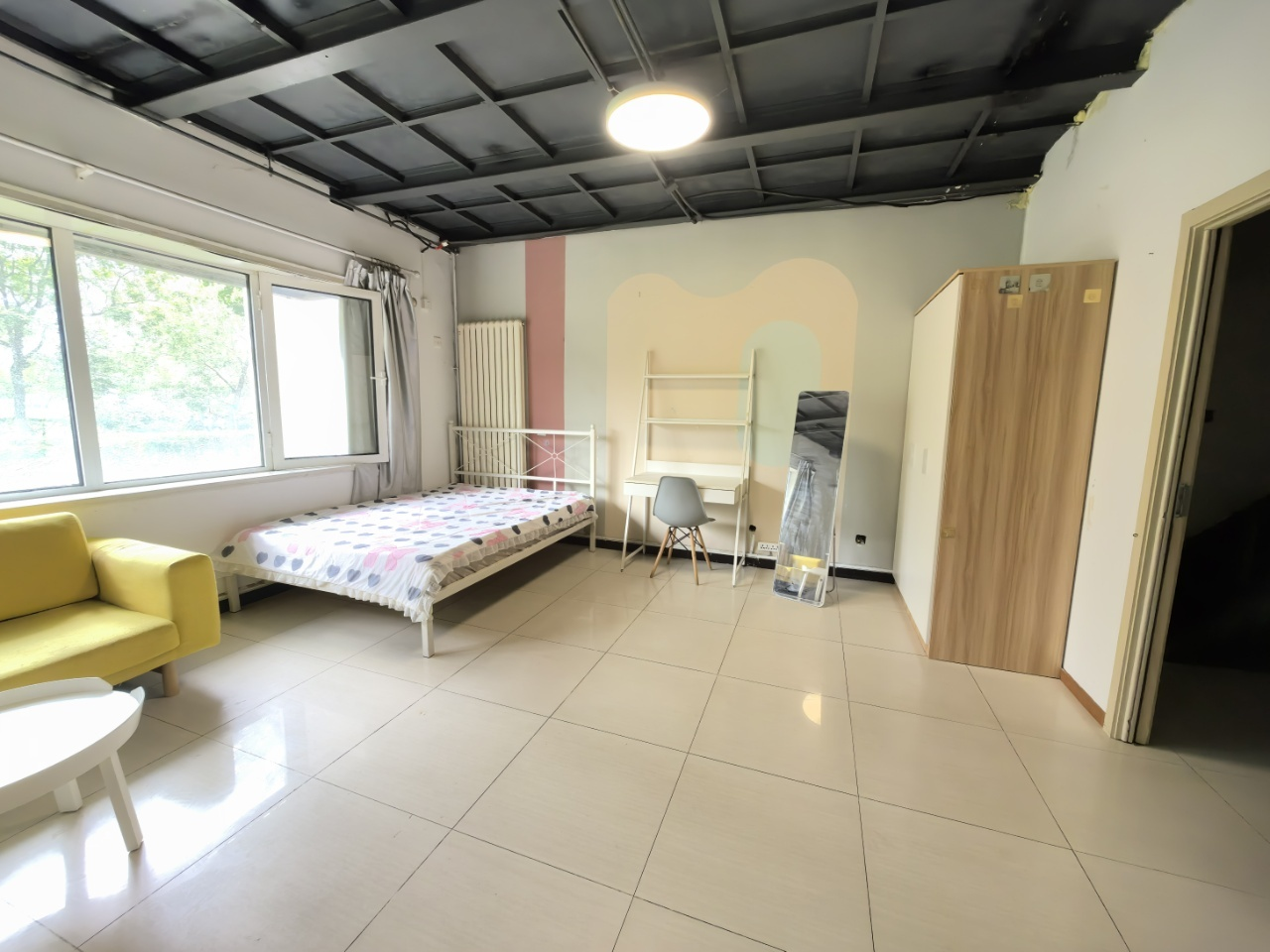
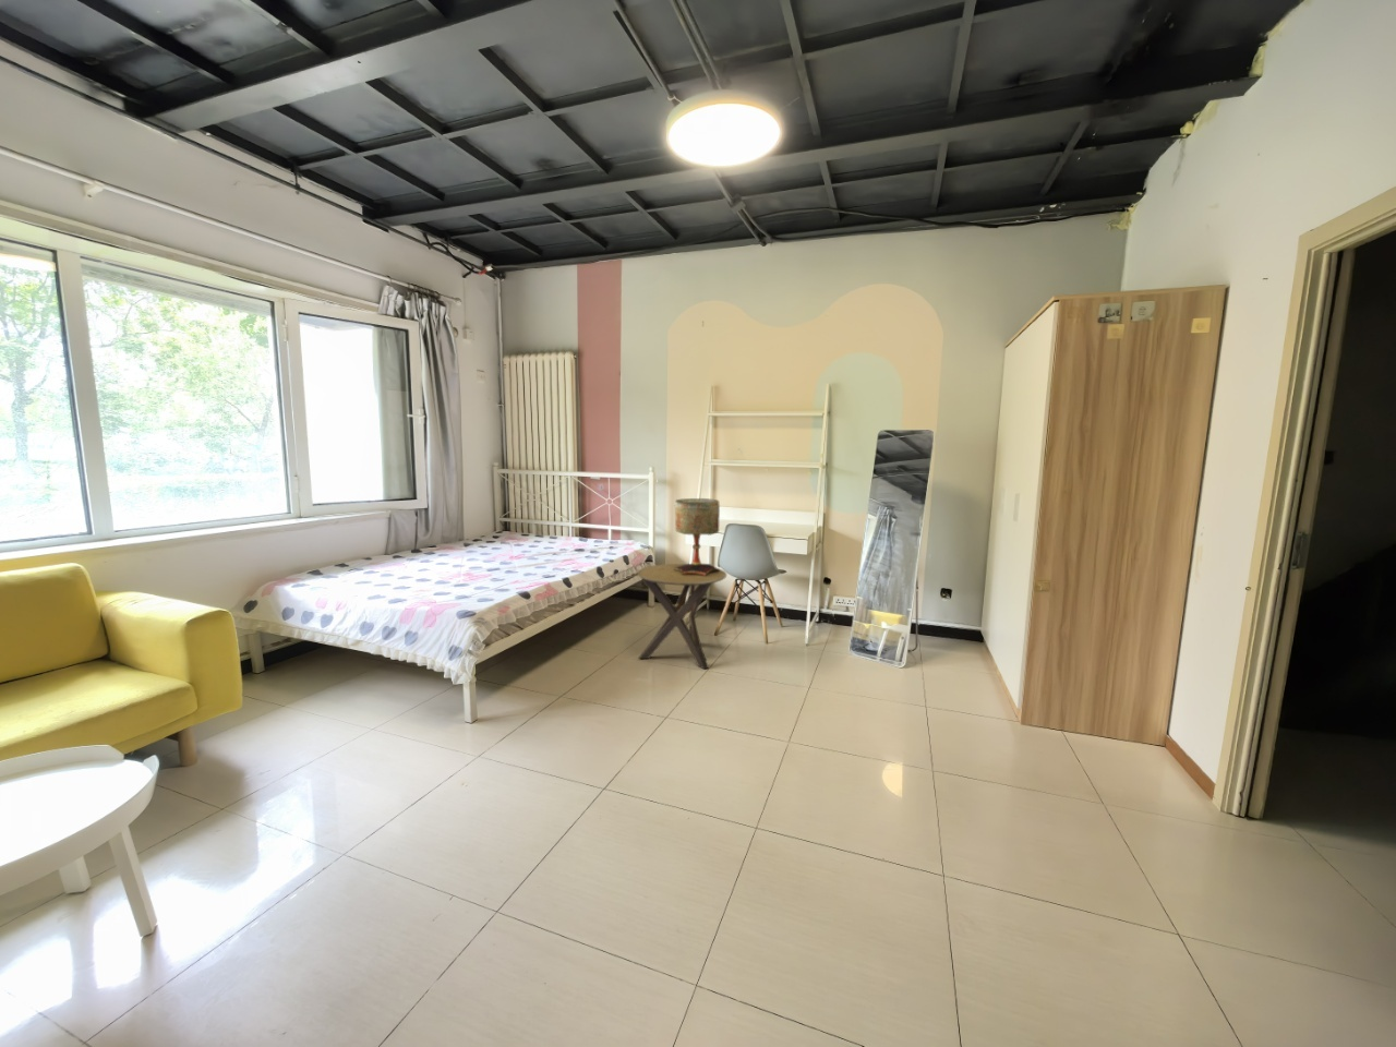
+ side table [636,563,728,670]
+ table lamp [674,497,721,576]
